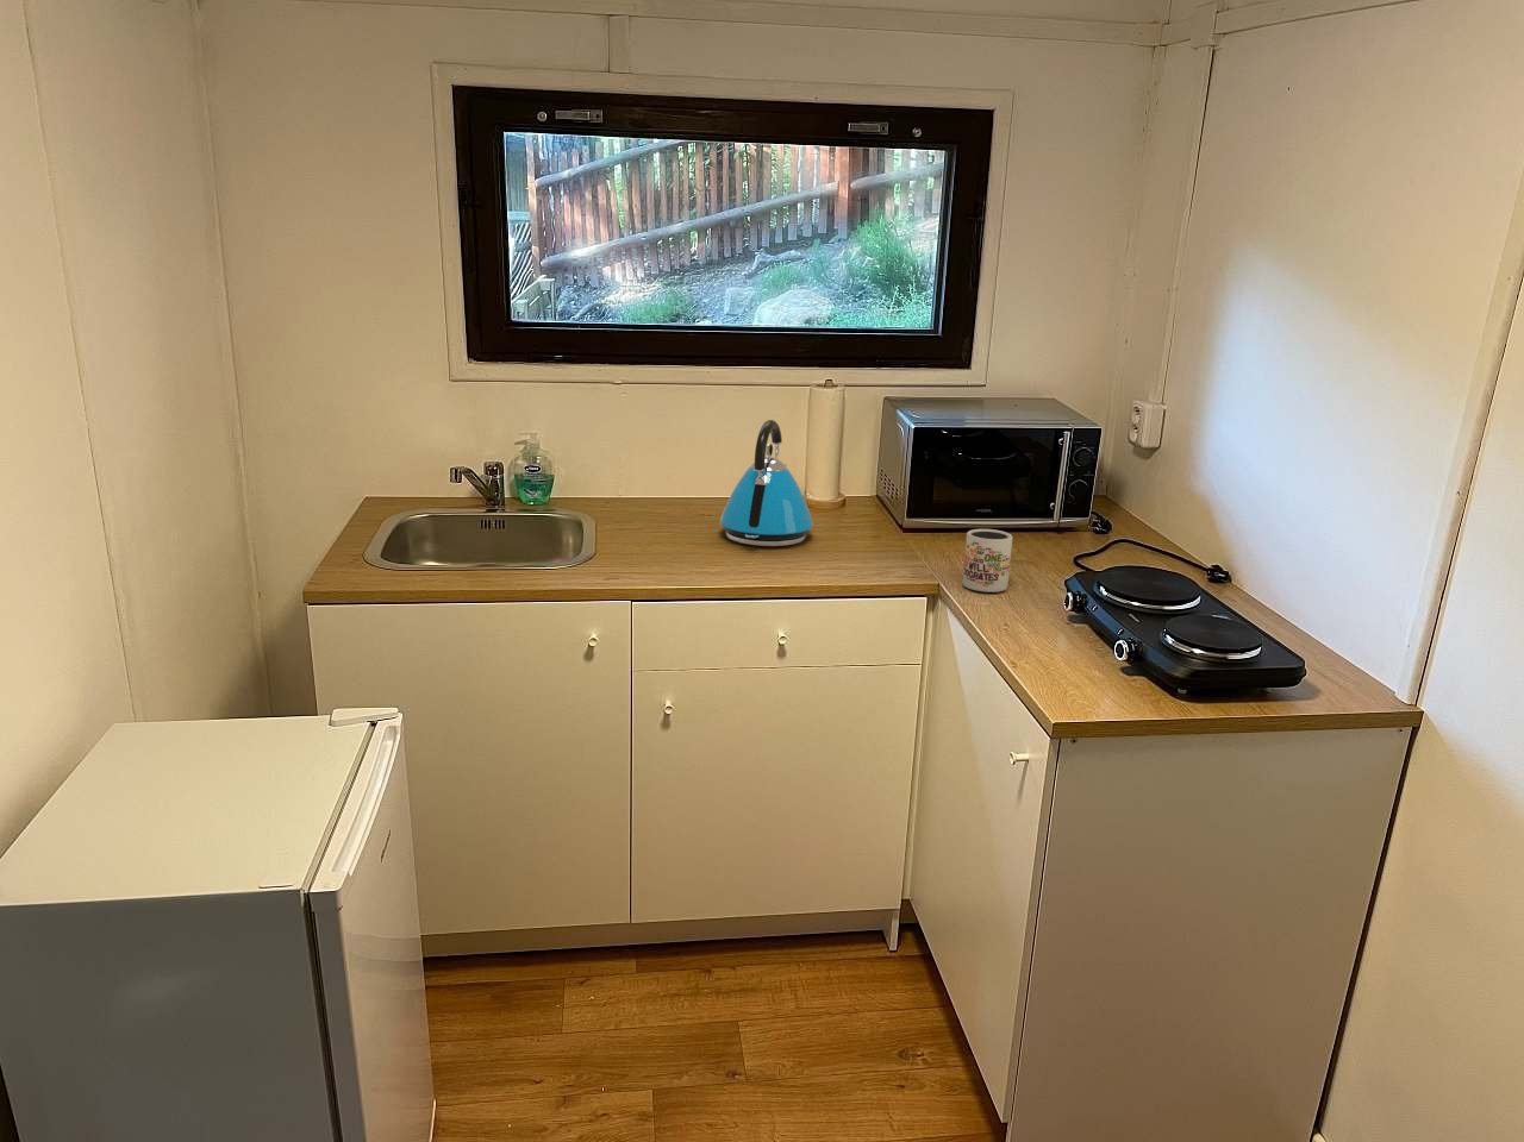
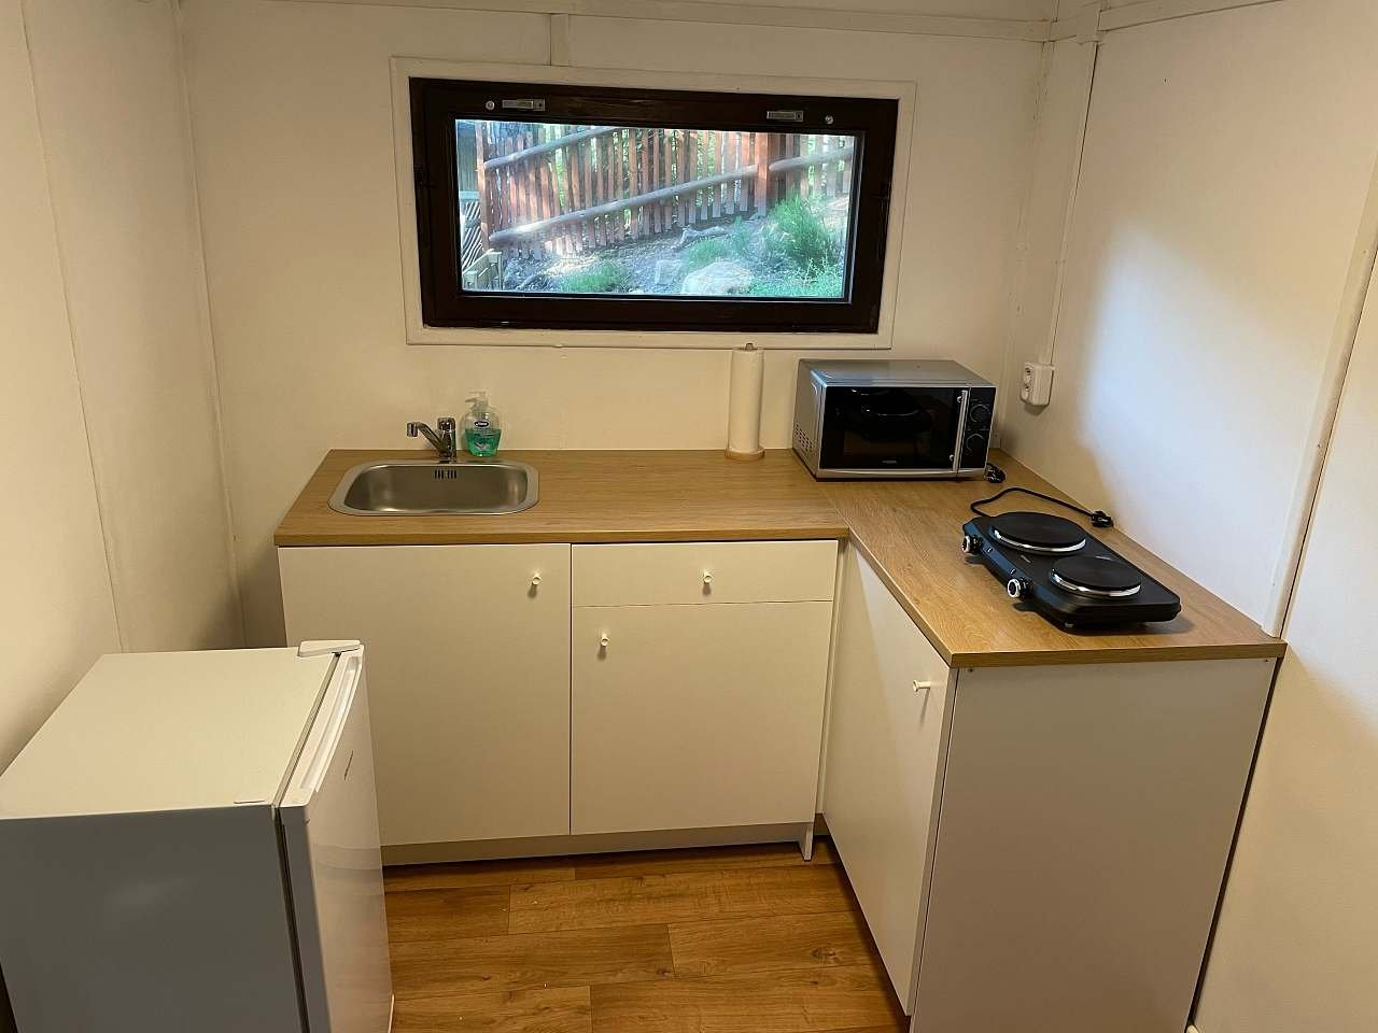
- kettle [719,419,815,547]
- mug [961,528,1013,594]
